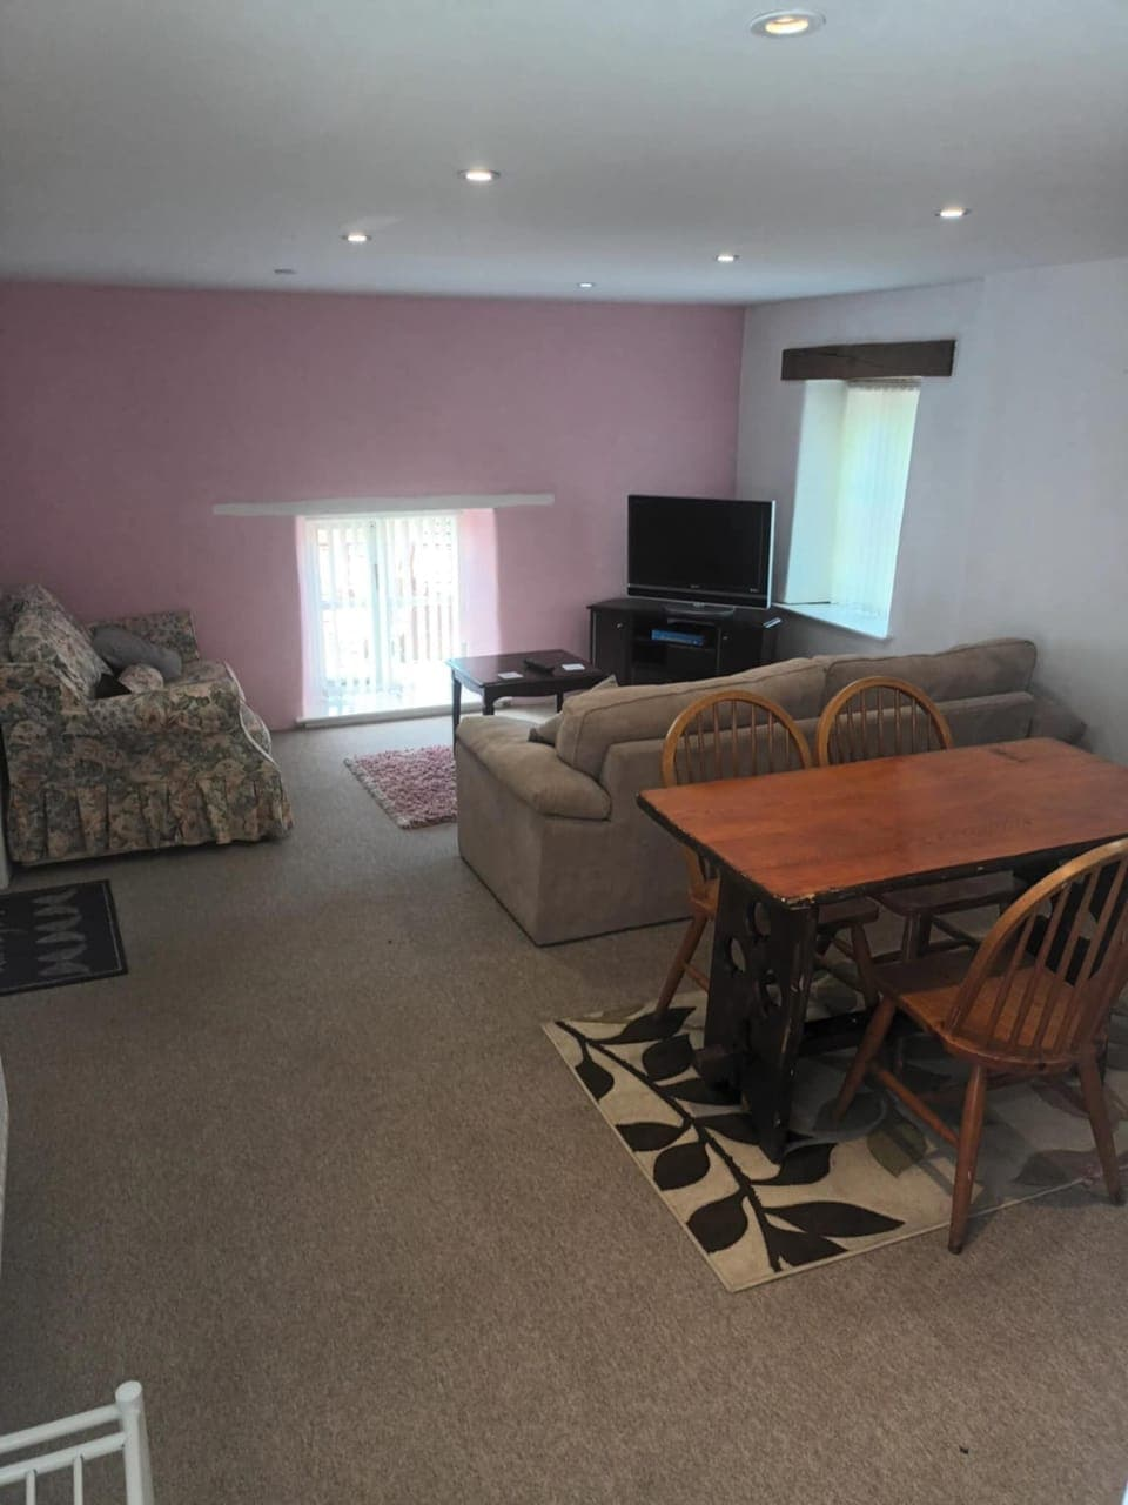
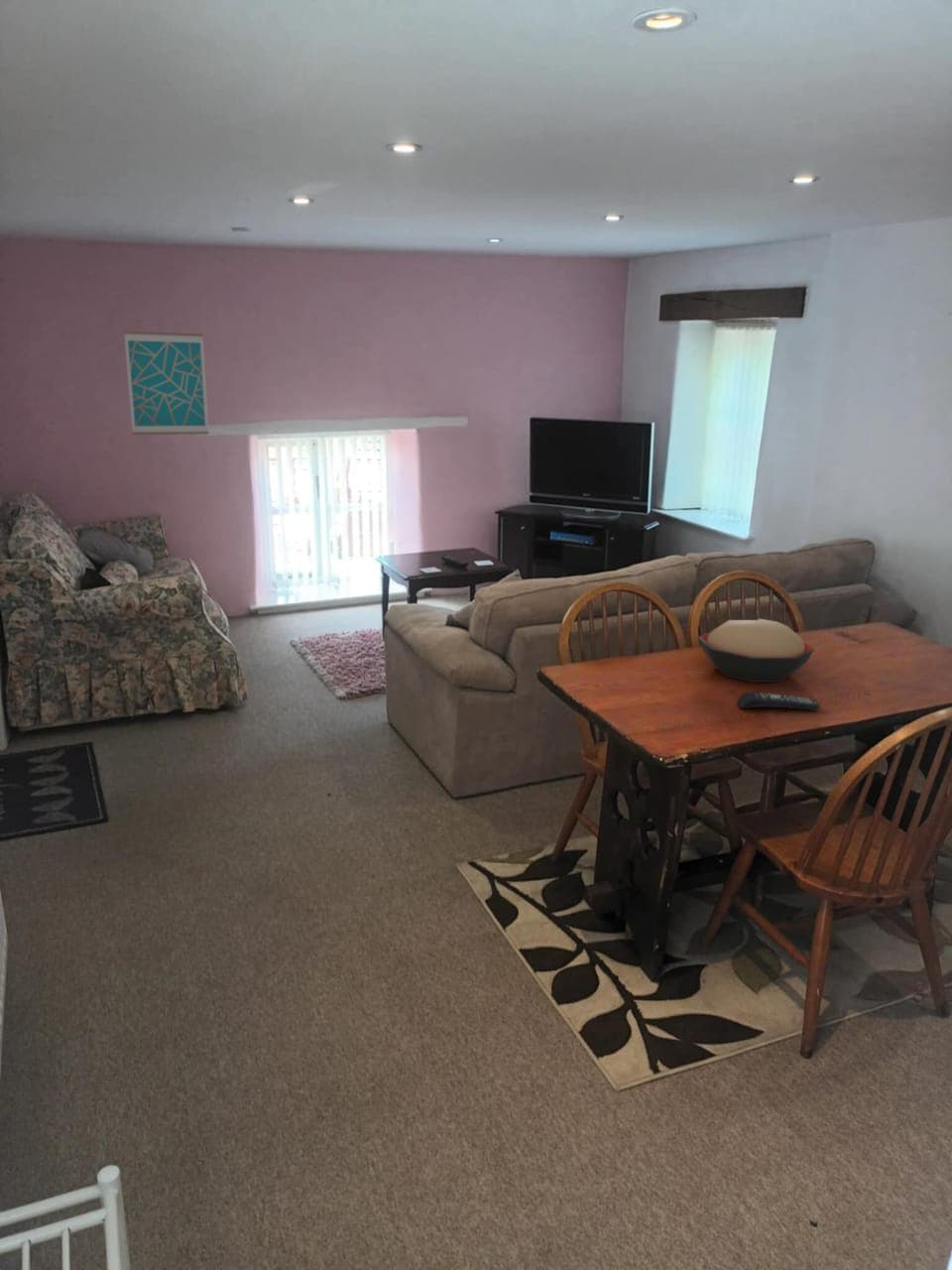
+ decorative bowl [697,618,815,684]
+ wall art [123,330,210,436]
+ remote control [737,691,821,711]
